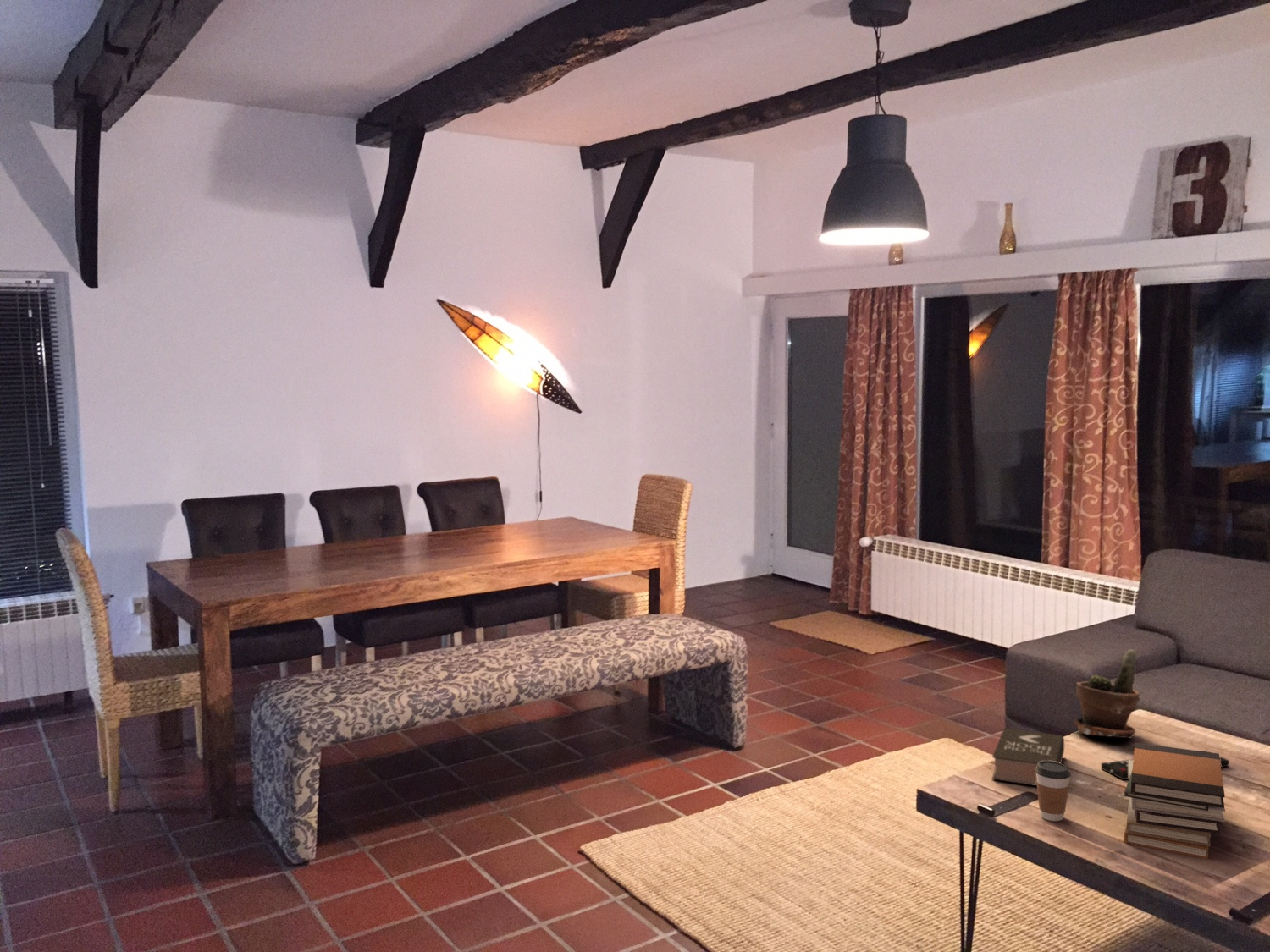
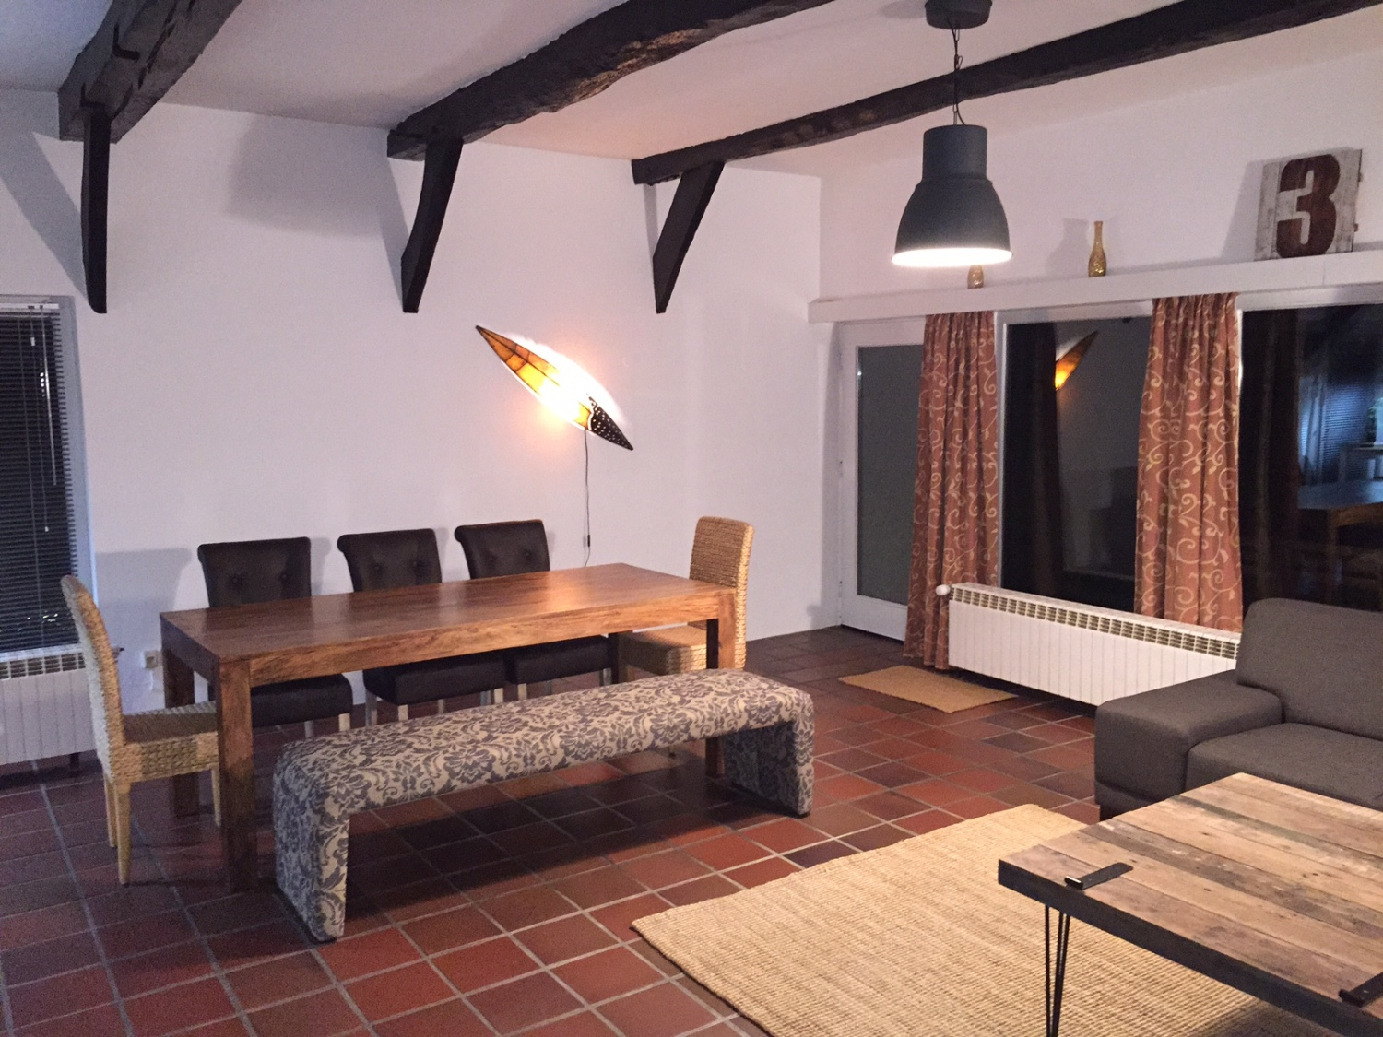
- book stack [1124,742,1226,860]
- coffee cup [1035,761,1072,822]
- remote control [1101,750,1230,780]
- potted plant [1074,649,1140,739]
- book [991,727,1065,787]
